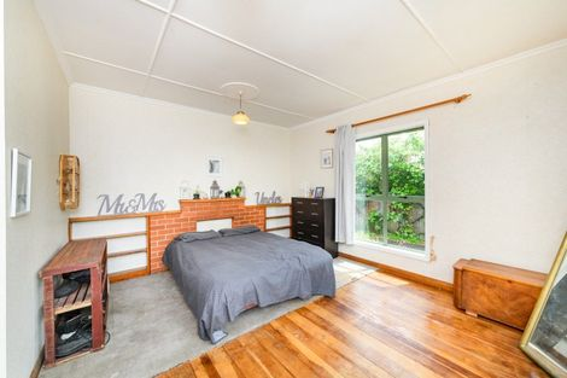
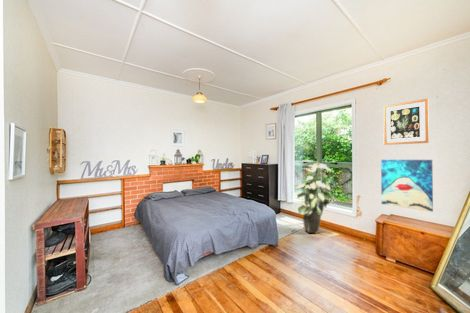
+ indoor plant [294,159,337,234]
+ wall art [382,97,430,146]
+ wall art [380,159,434,213]
